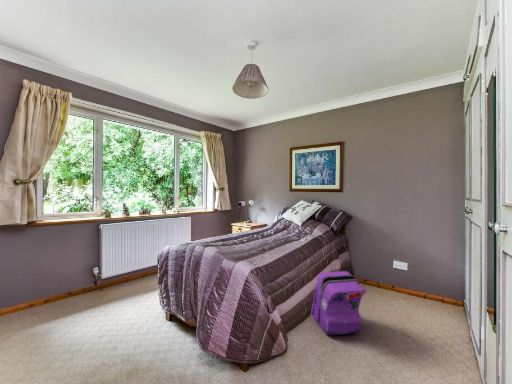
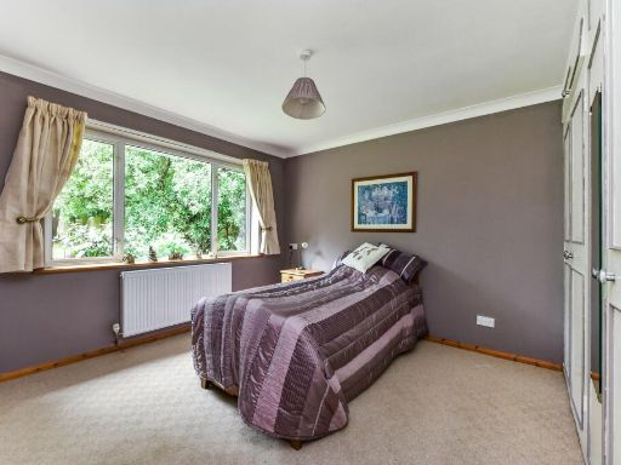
- backpack [310,270,367,336]
